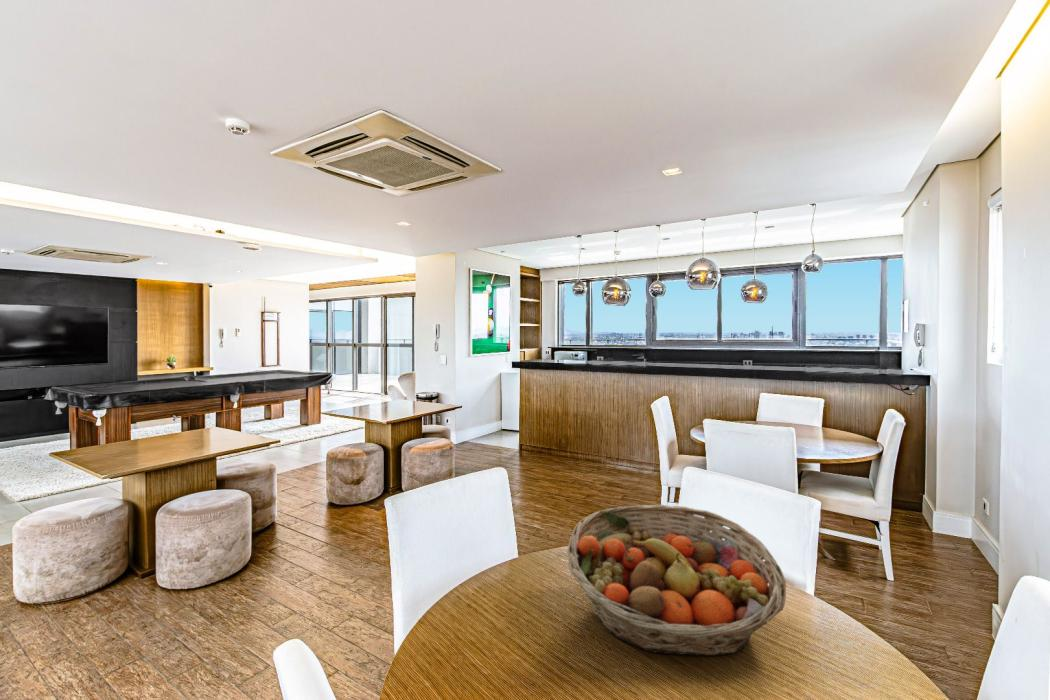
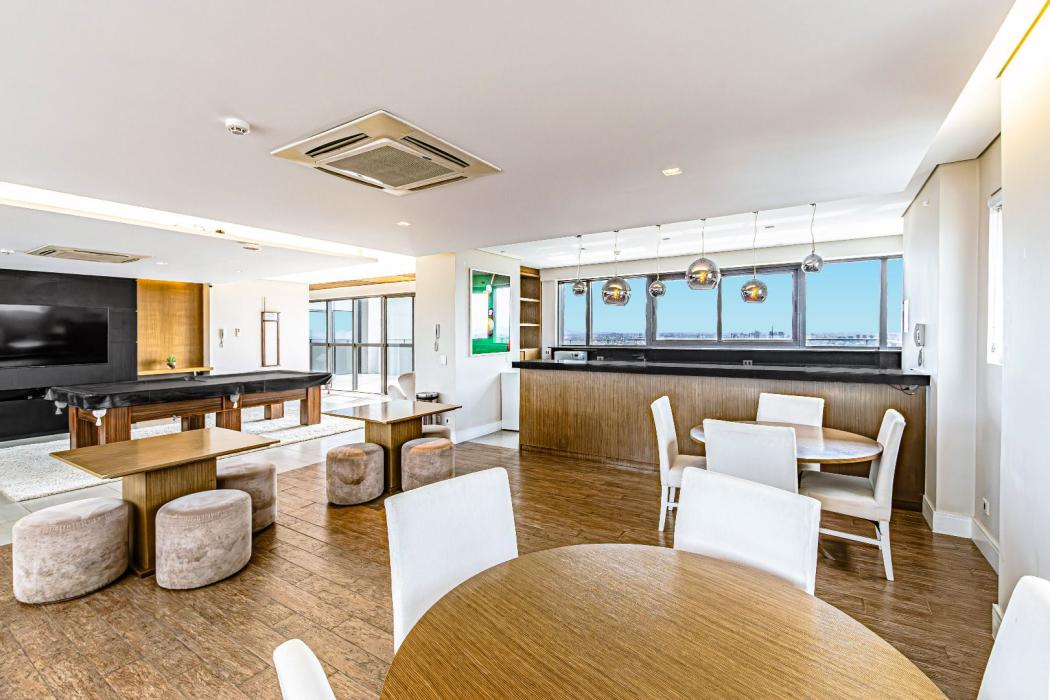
- fruit basket [567,504,787,657]
